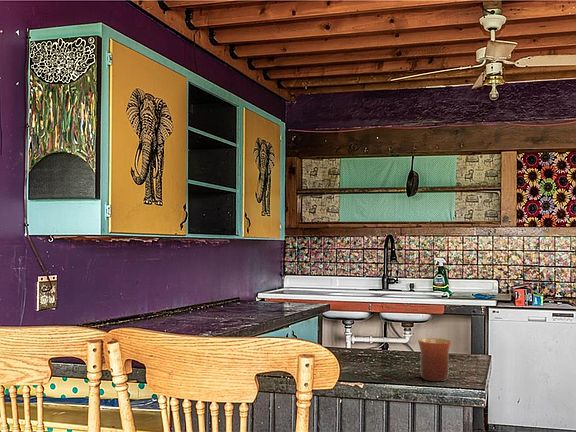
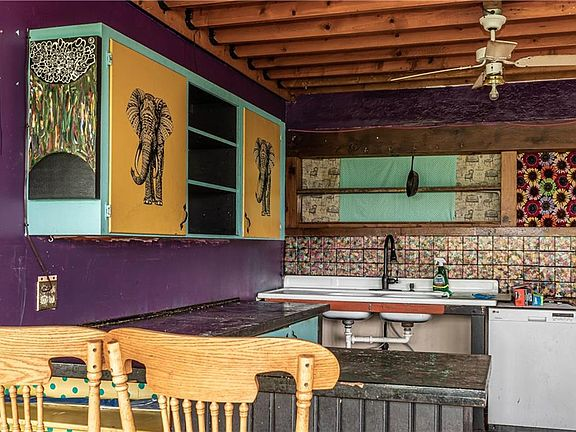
- mug [417,337,452,382]
